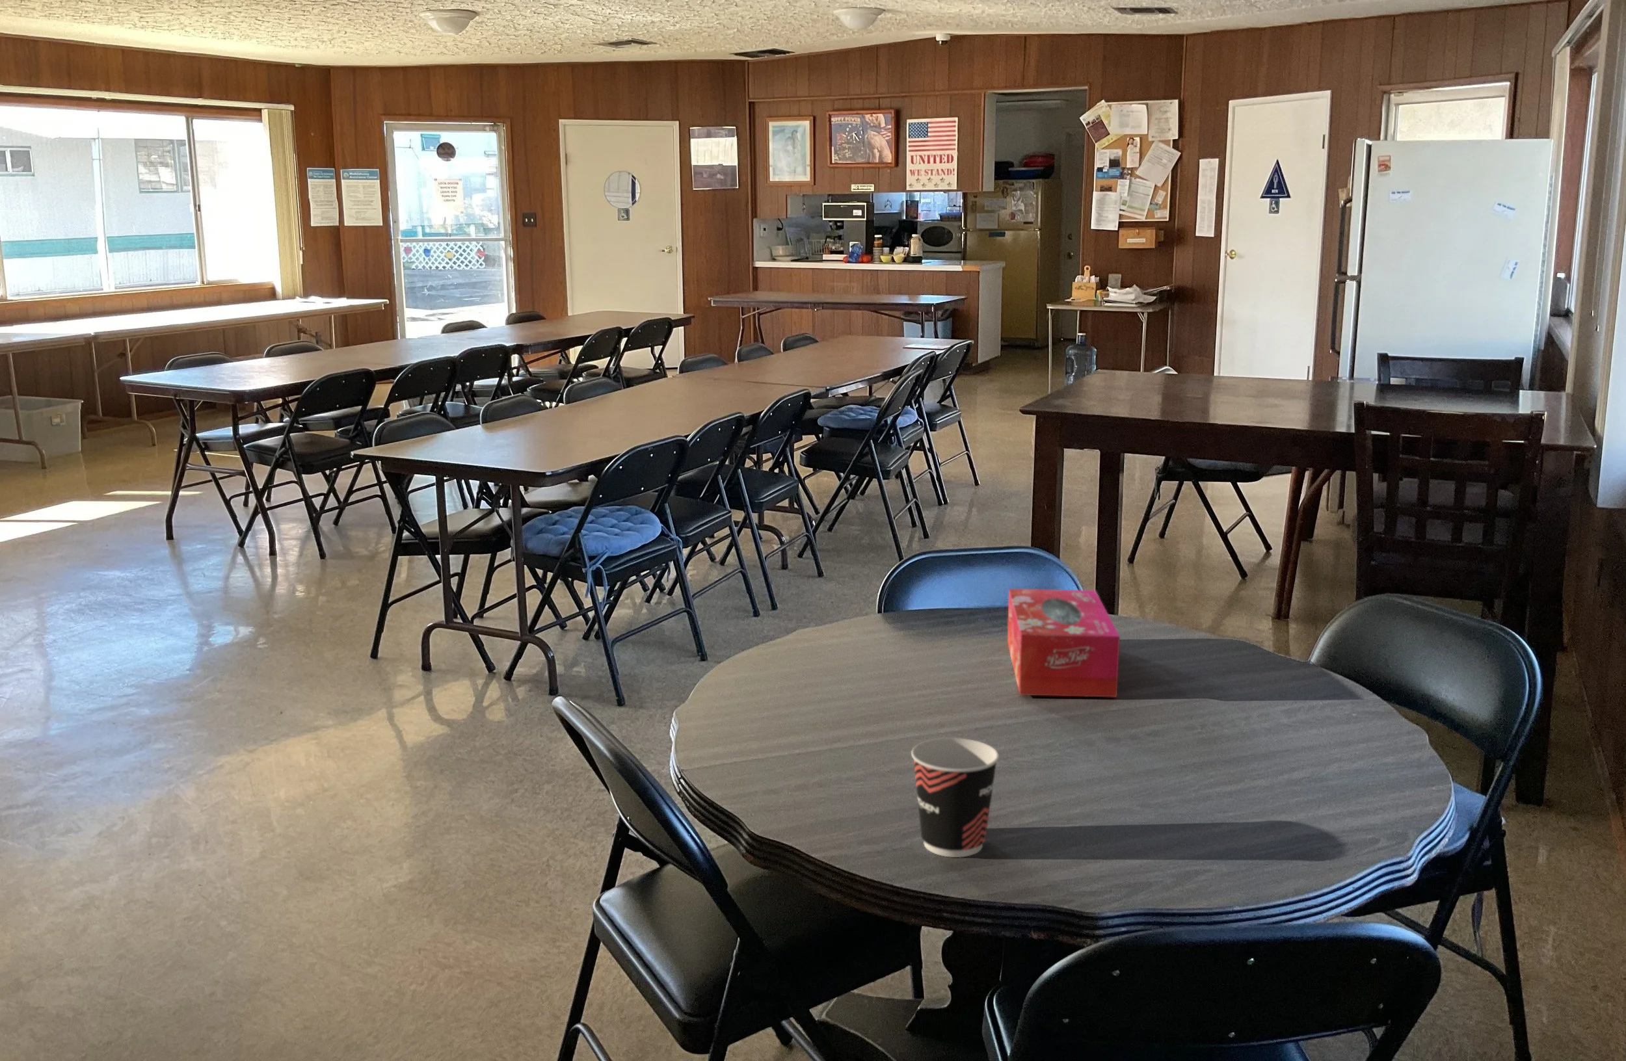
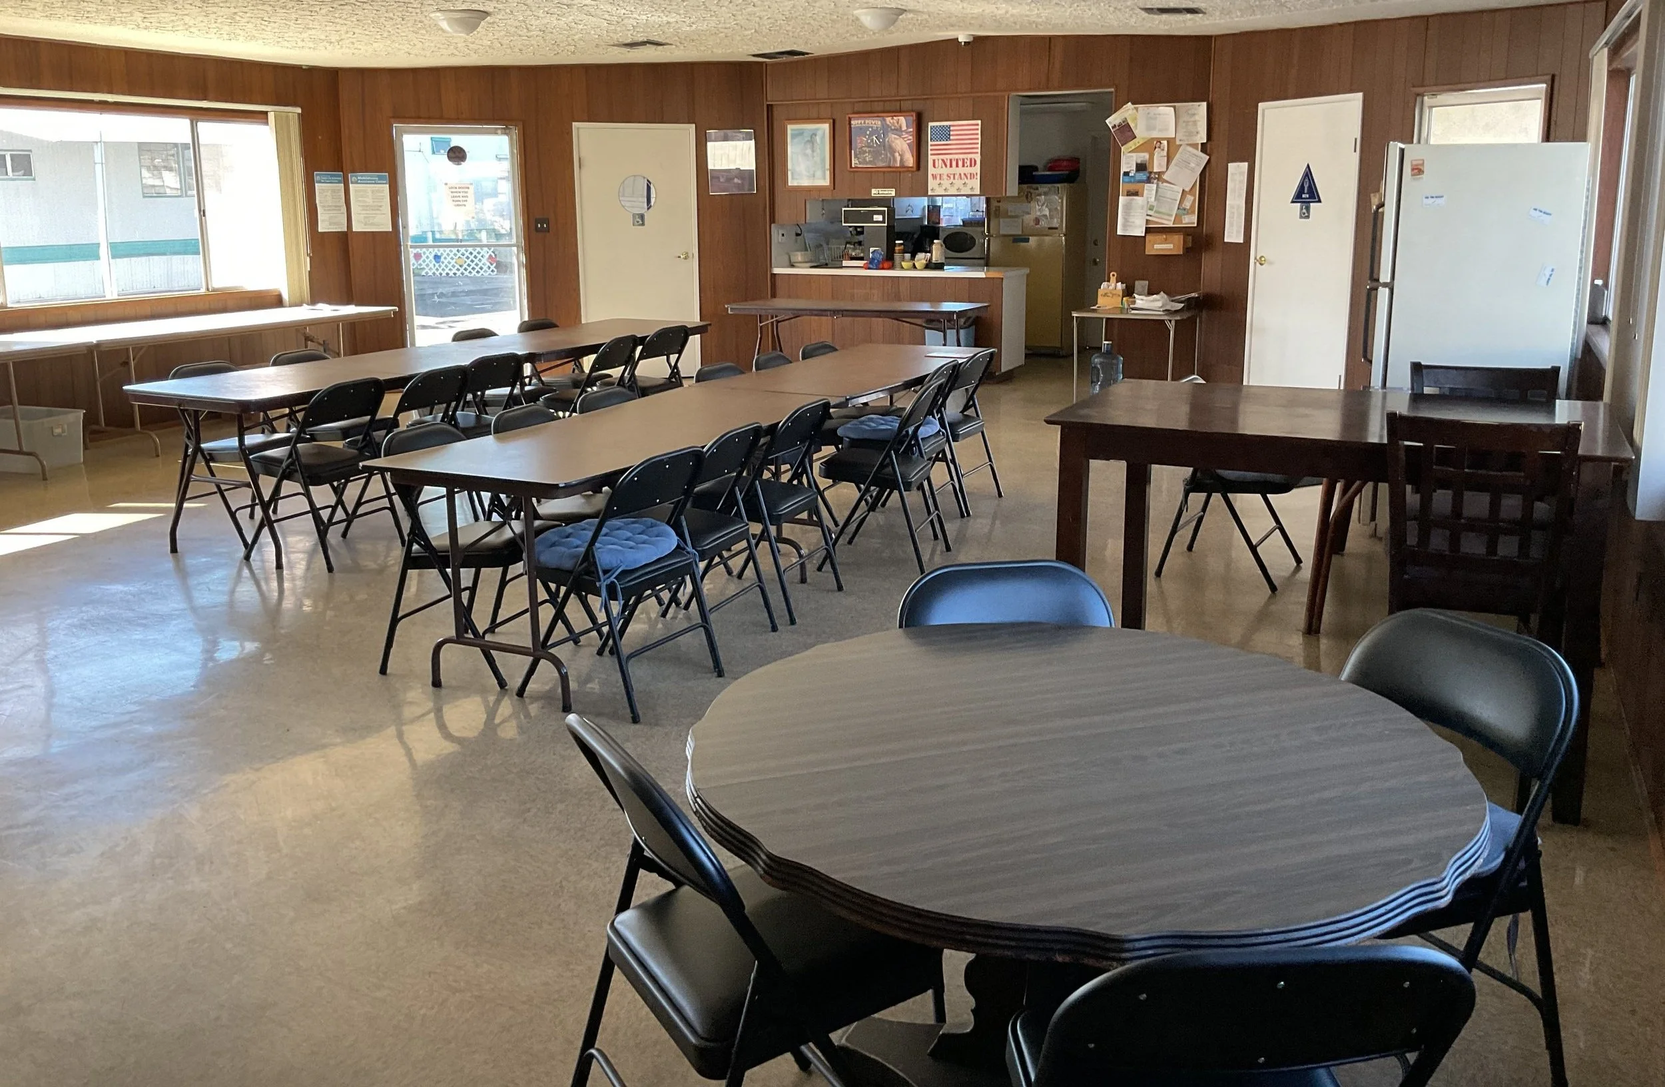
- tissue box [1007,589,1121,699]
- cup [910,738,1000,859]
